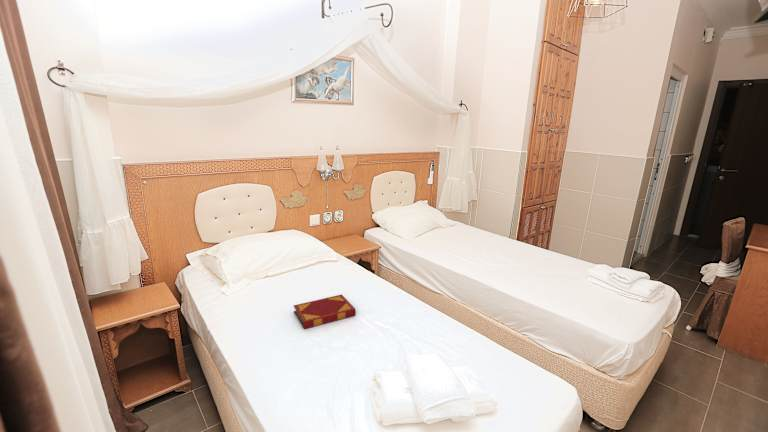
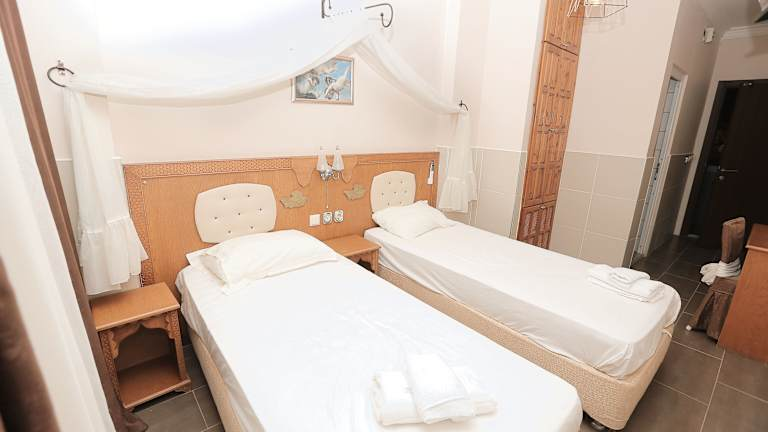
- hardback book [293,294,357,330]
